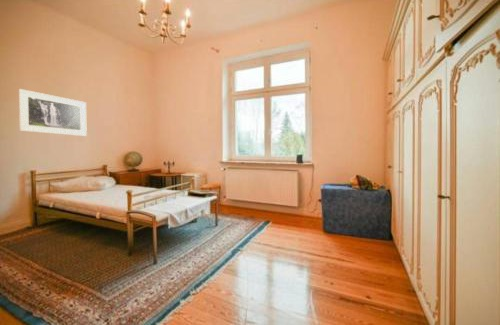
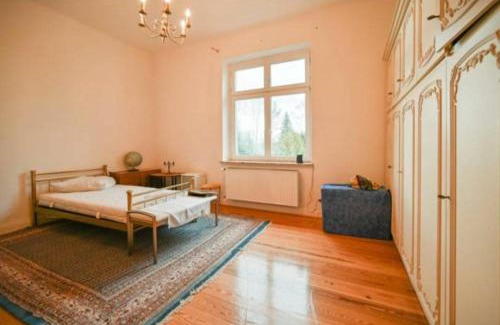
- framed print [18,88,88,137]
